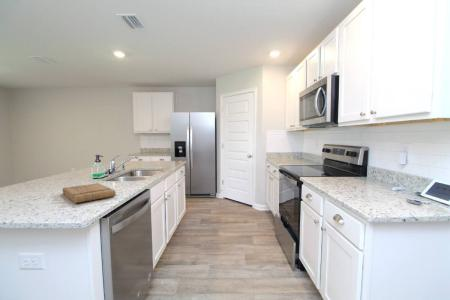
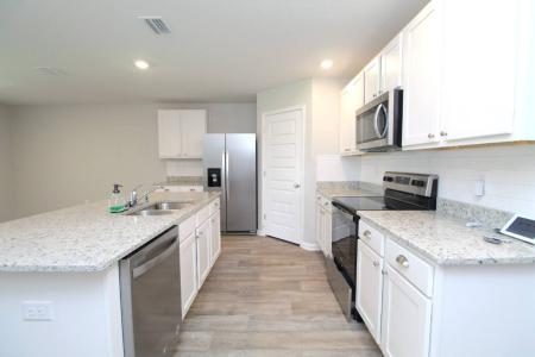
- cutting board [62,182,117,204]
